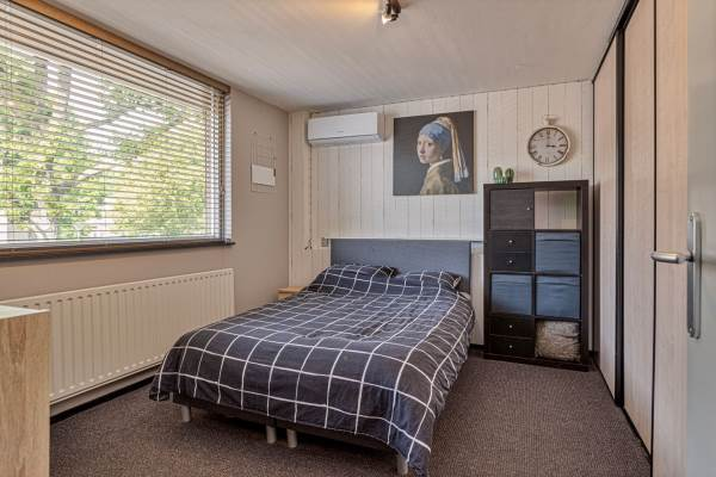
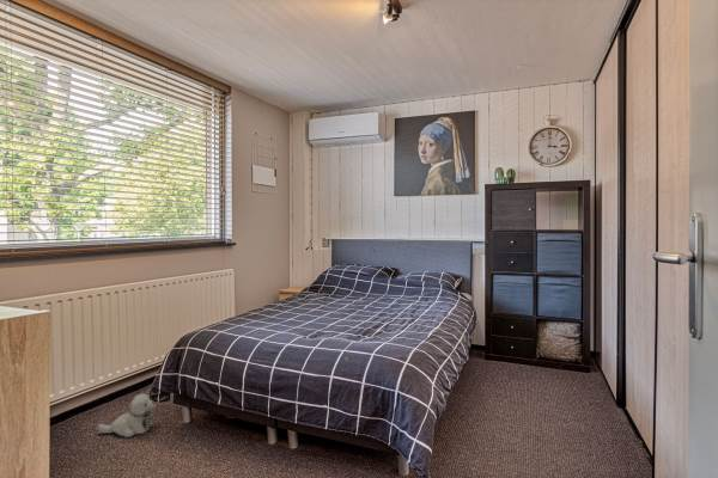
+ plush toy [97,393,156,439]
